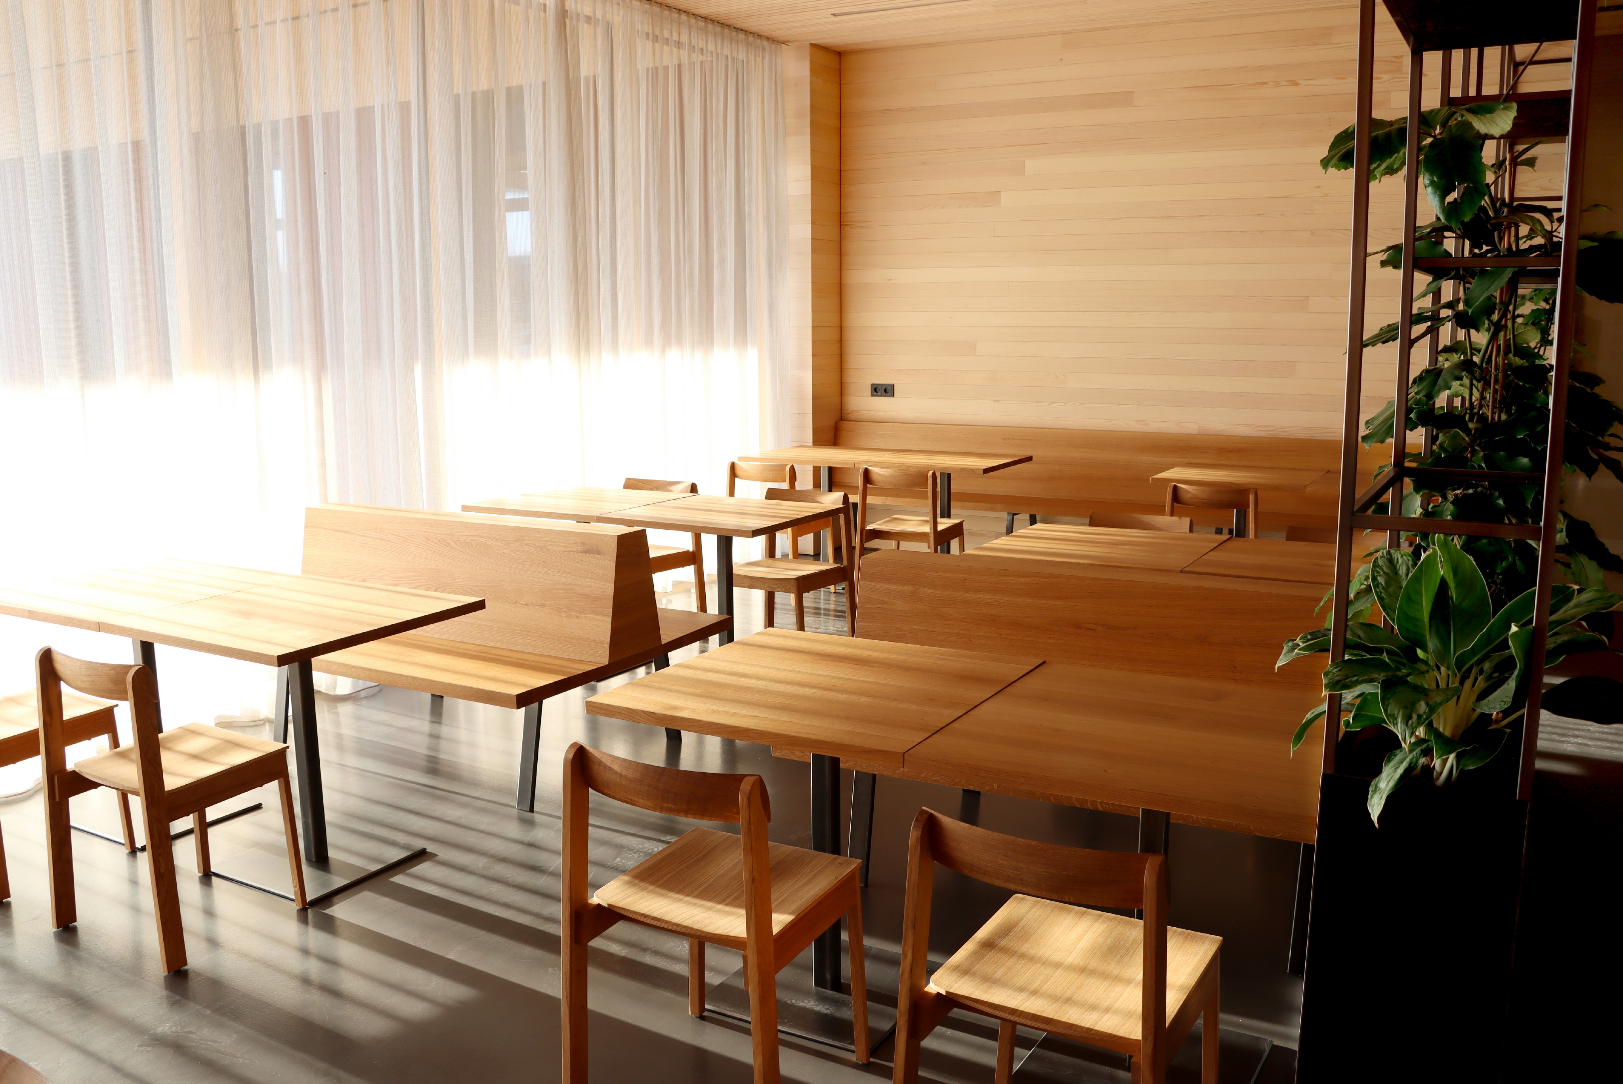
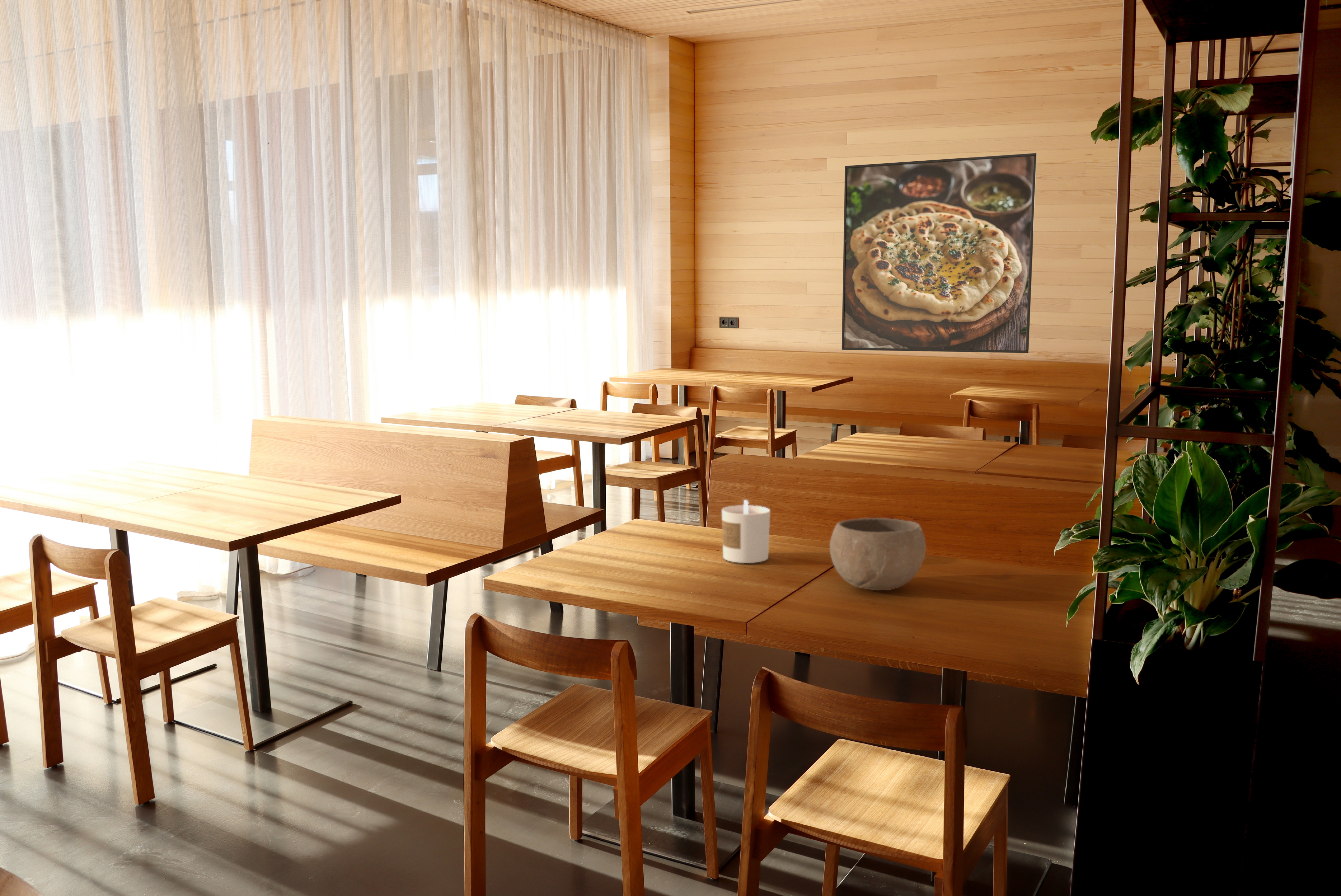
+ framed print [841,153,1037,353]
+ candle [722,499,770,564]
+ bowl [829,517,926,591]
